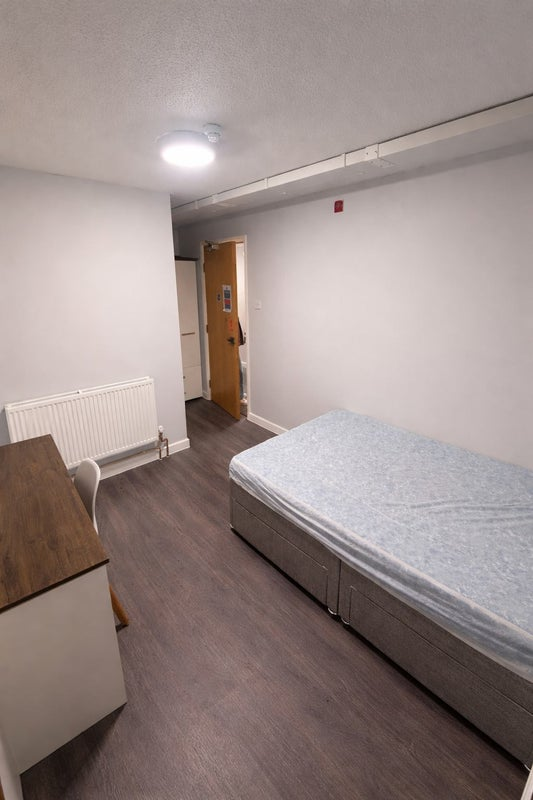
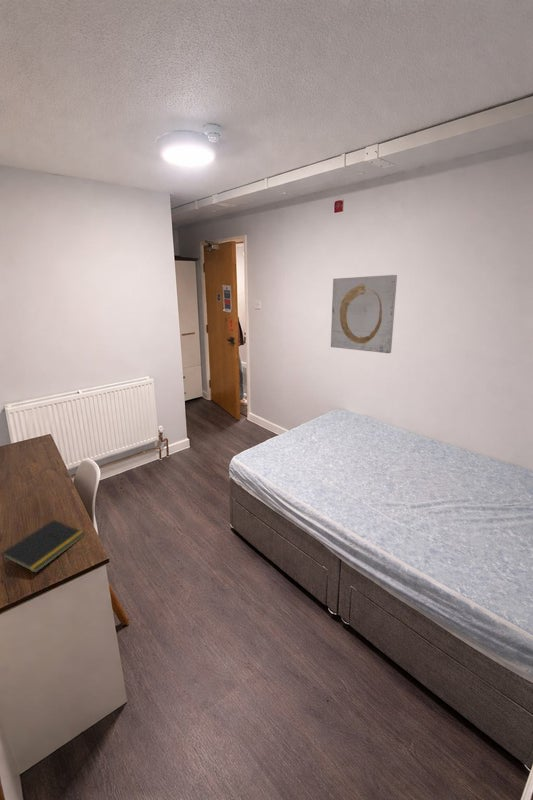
+ notepad [0,519,86,574]
+ wall art [330,274,398,354]
